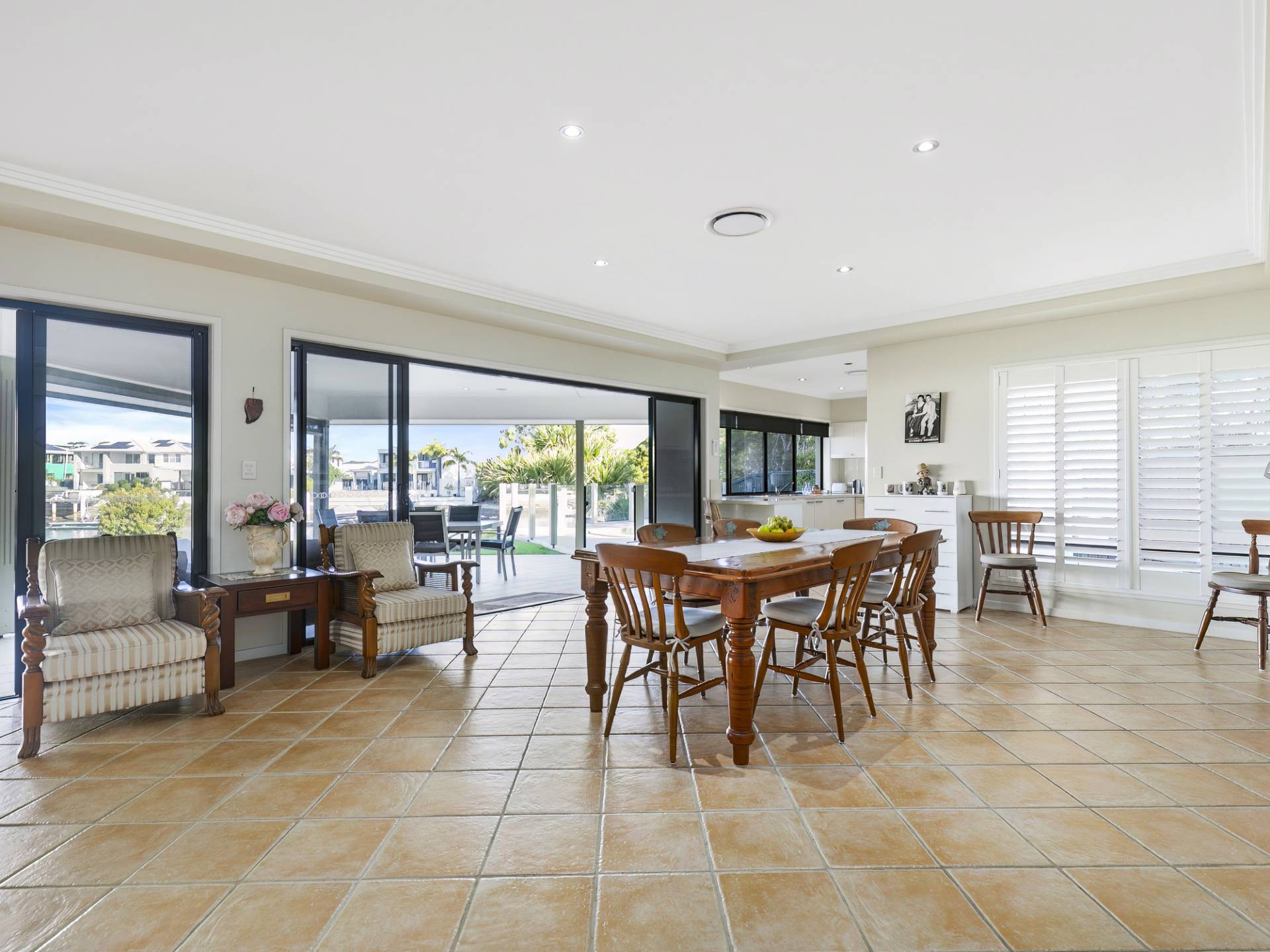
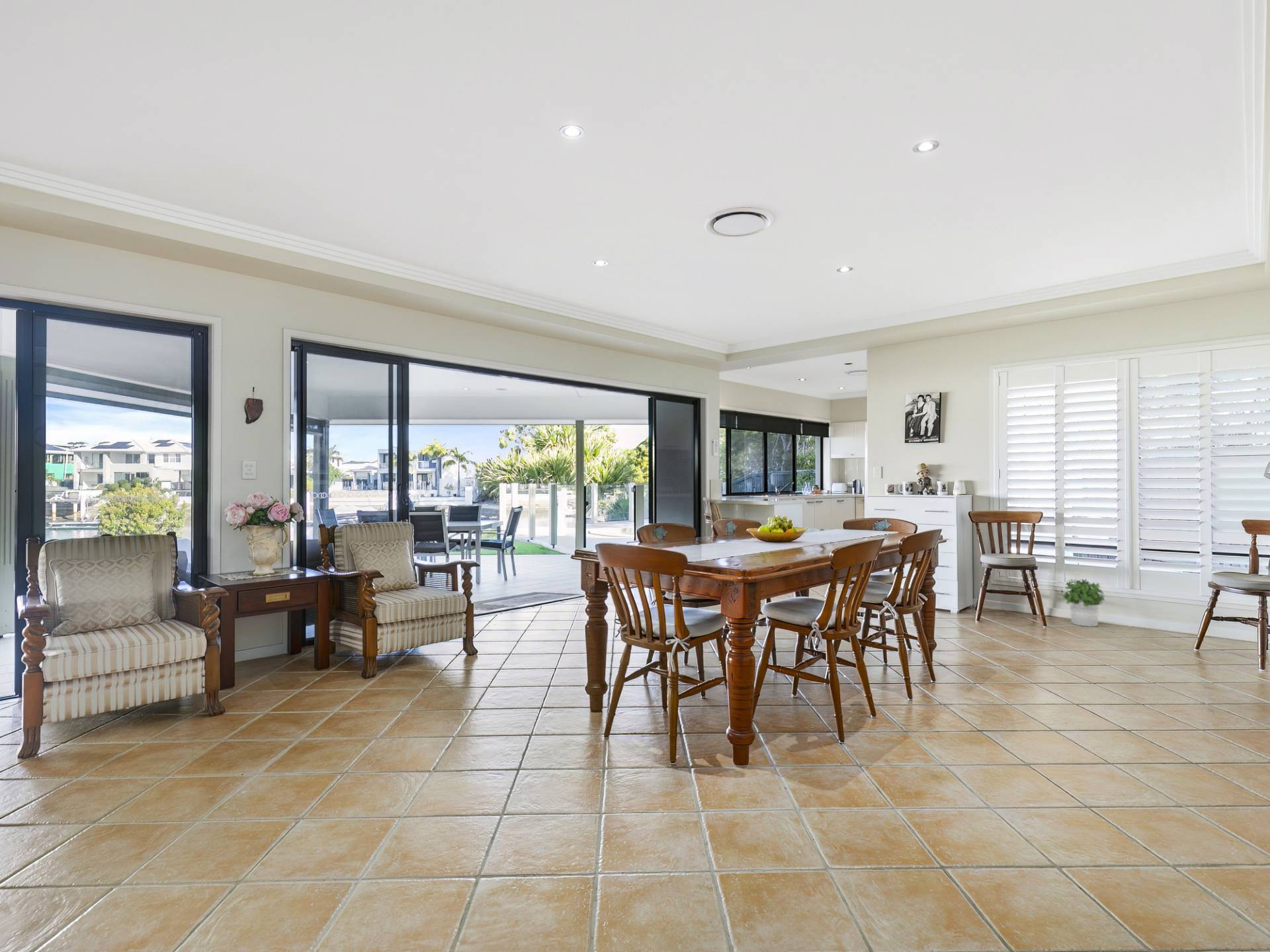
+ potted plant [1059,578,1106,627]
